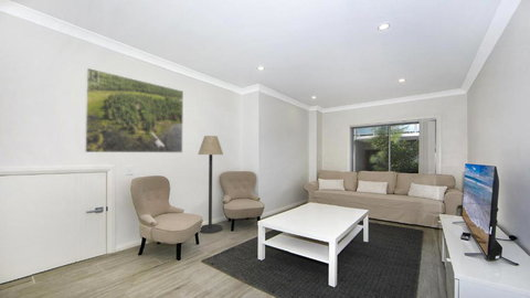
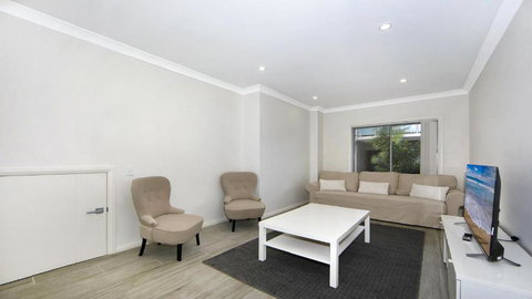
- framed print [84,67,184,153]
- floor lamp [198,135,224,235]
